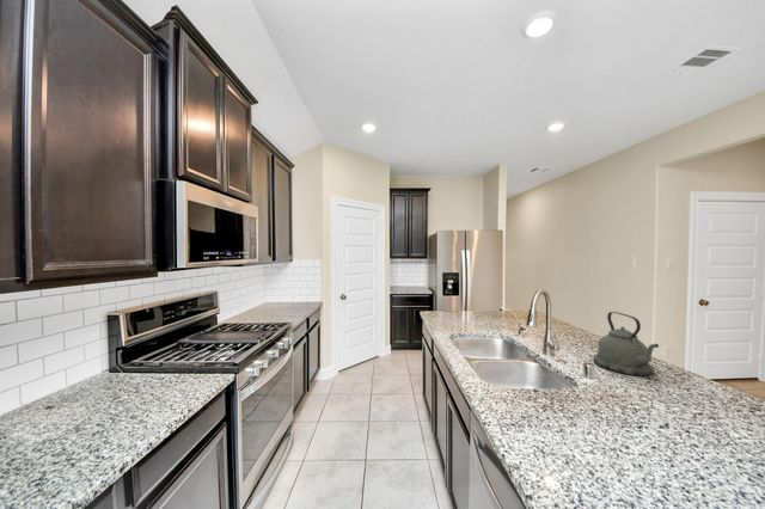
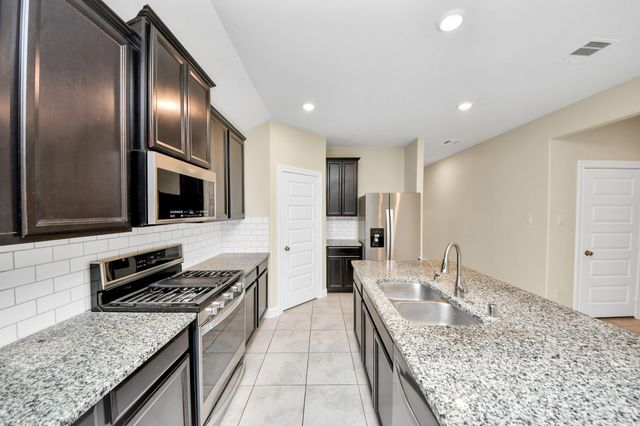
- kettle [592,311,660,378]
